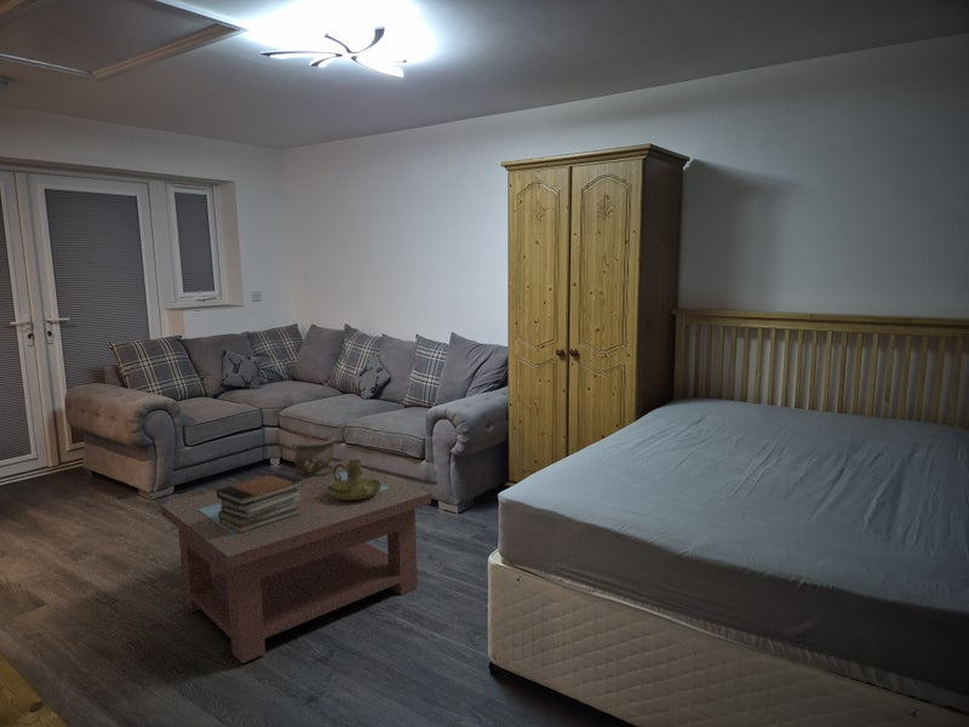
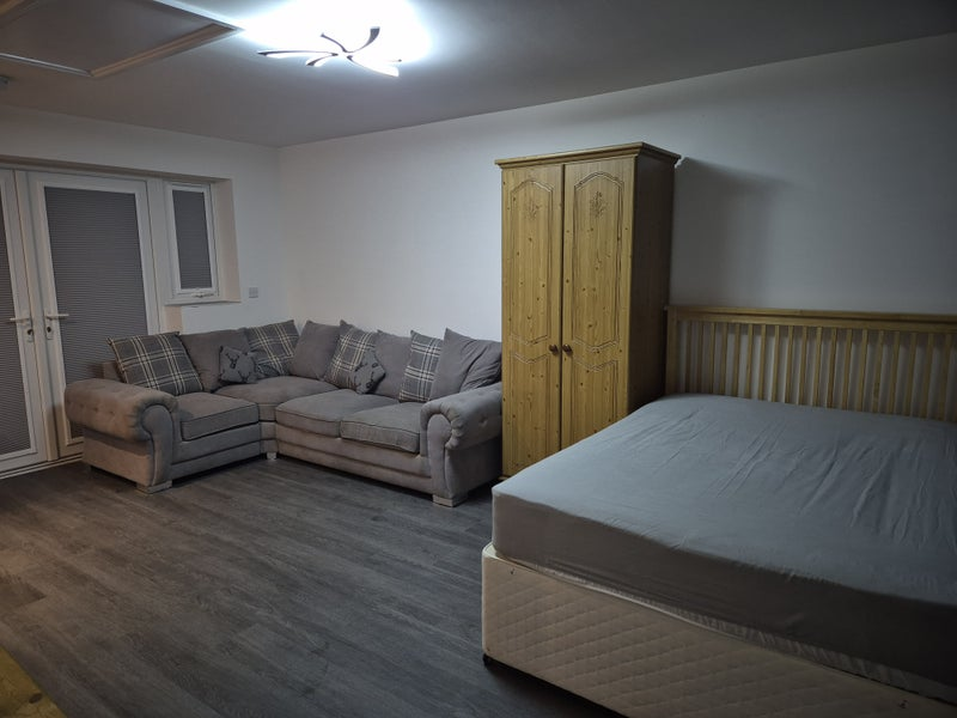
- coffee table [159,459,432,664]
- candle holder [328,458,382,499]
- decorative bowl [291,431,340,475]
- book stack [216,471,303,533]
